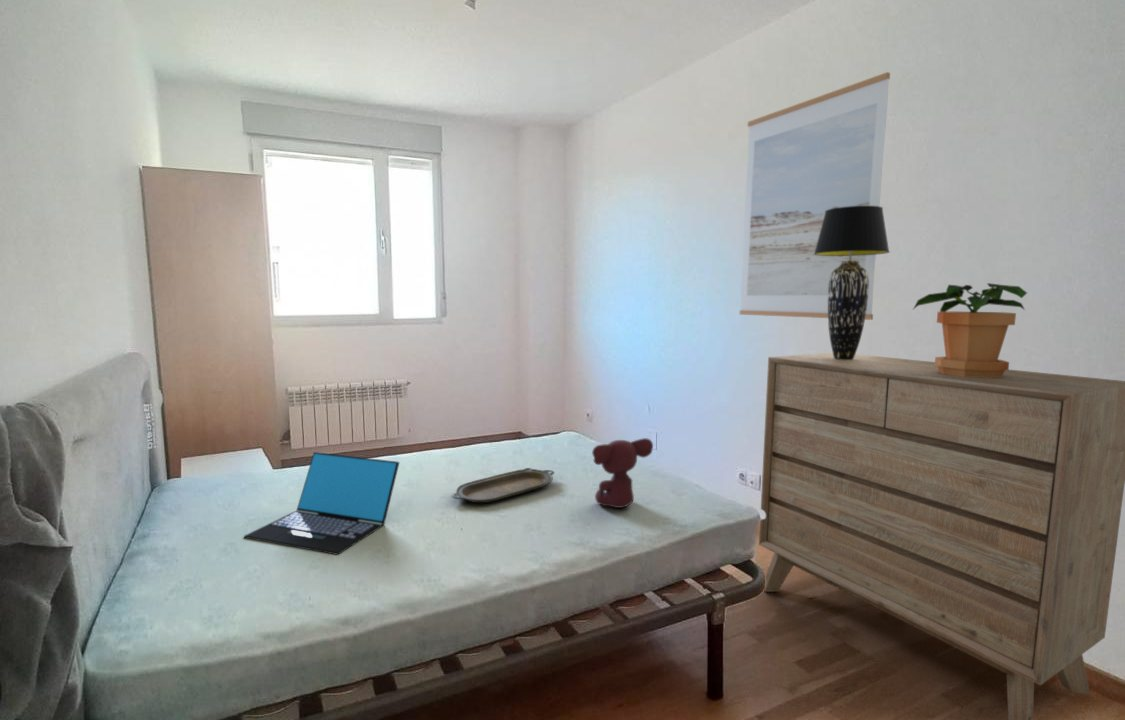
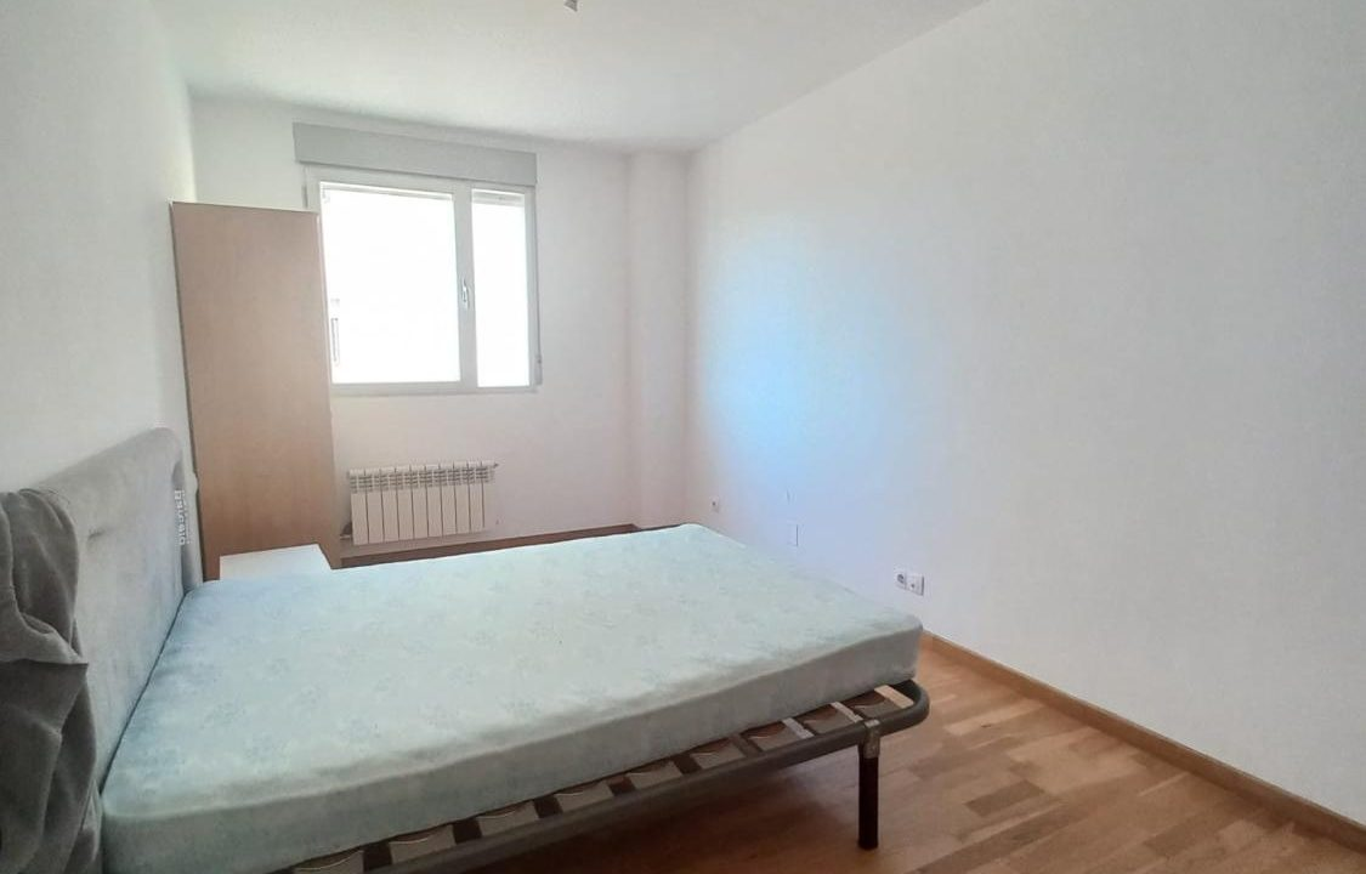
- potted plant [912,282,1028,378]
- dresser [758,352,1125,720]
- serving tray [451,467,555,504]
- wall art [739,71,891,321]
- table lamp [814,205,891,360]
- laptop [243,451,400,556]
- teddy bear [591,437,654,509]
